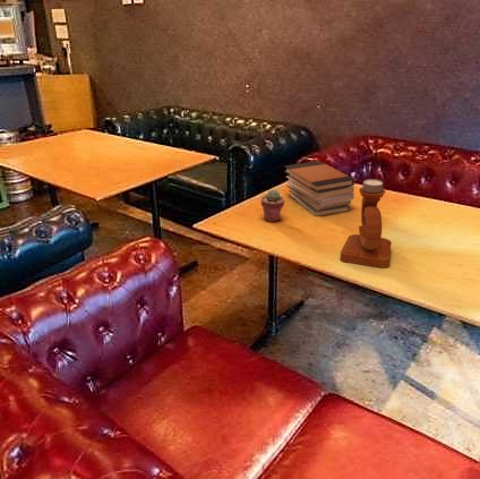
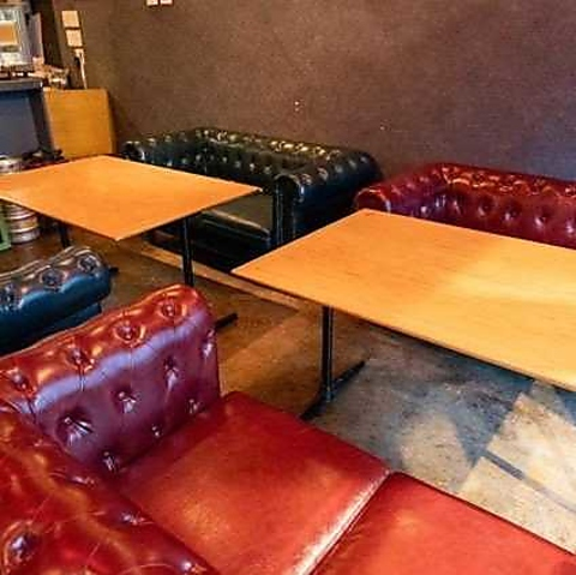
- potted succulent [260,189,286,223]
- candle holder [339,178,392,269]
- book stack [283,160,356,218]
